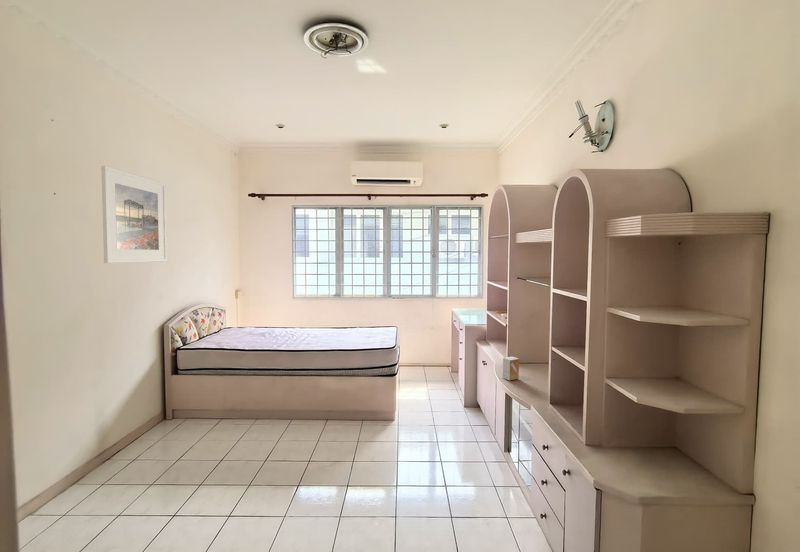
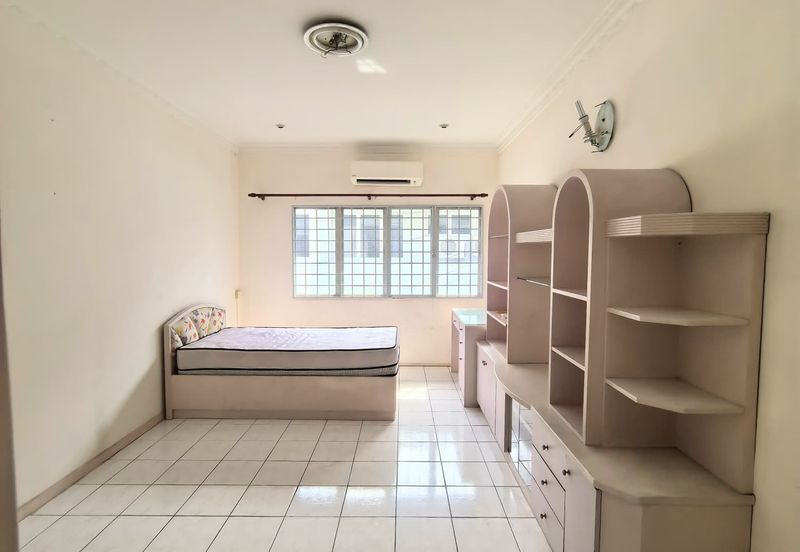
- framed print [100,165,168,264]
- small box [502,356,520,381]
